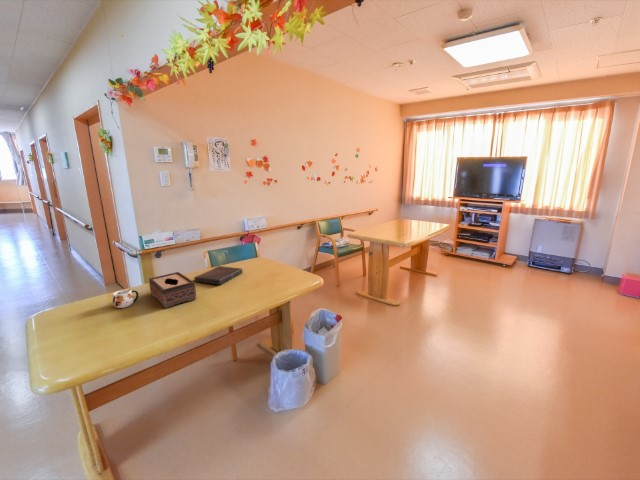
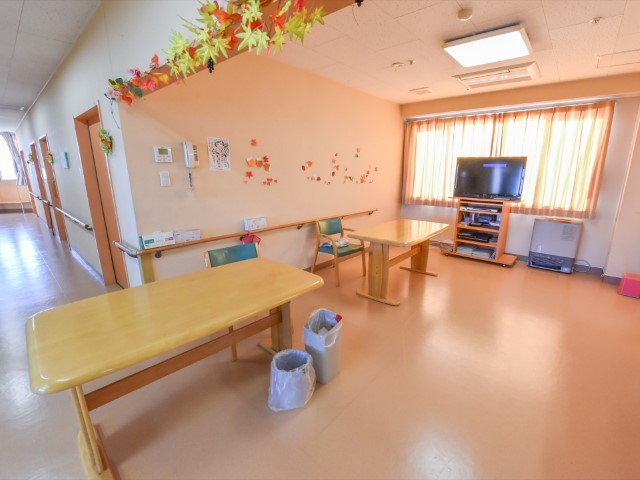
- tissue box [148,271,197,309]
- mug [112,288,139,309]
- book [193,265,244,286]
